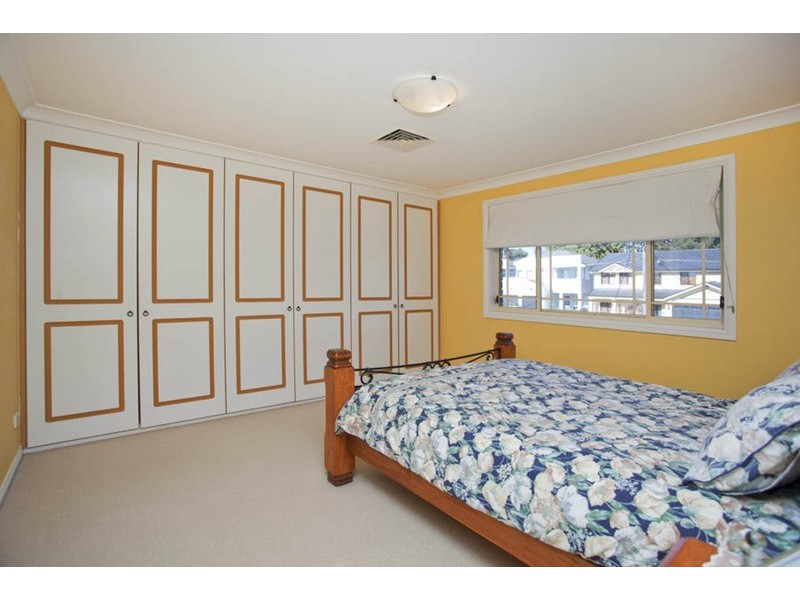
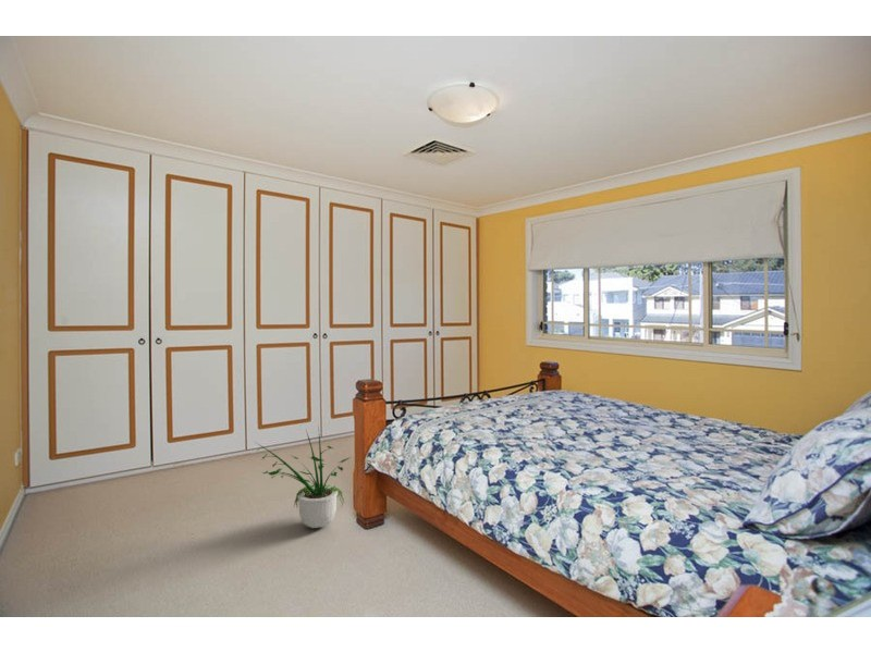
+ potted plant [254,424,352,529]
